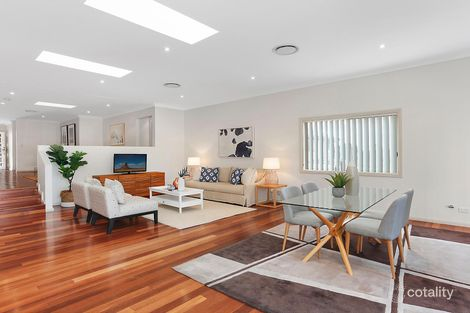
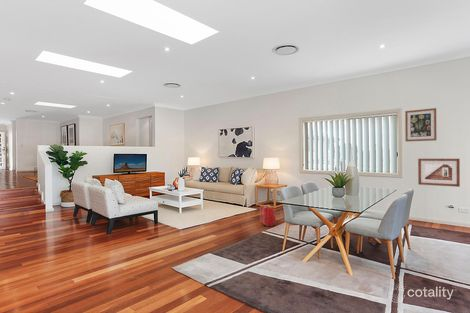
+ wall art [404,107,438,143]
+ backpack [259,204,277,227]
+ picture frame [417,158,461,188]
